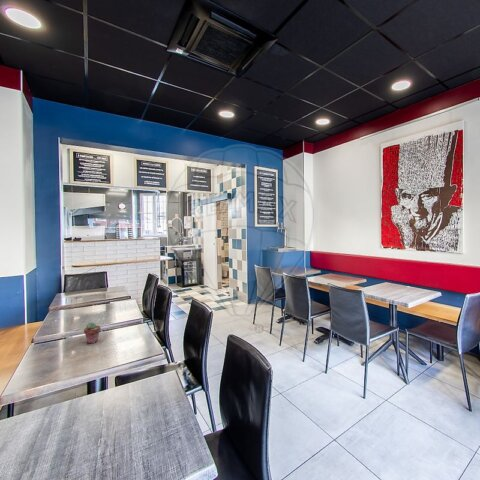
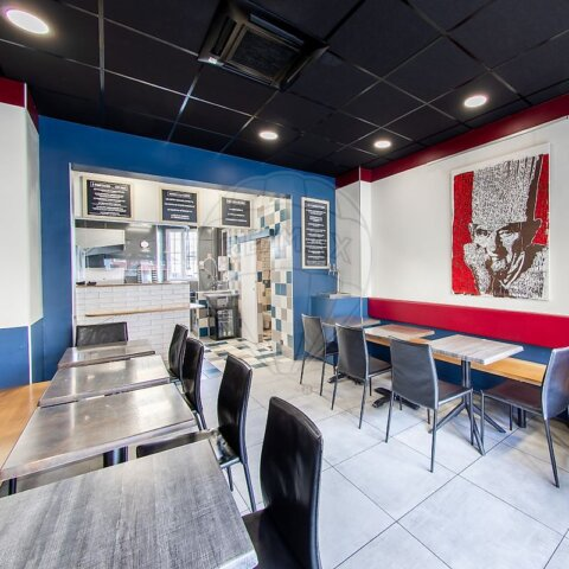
- potted succulent [83,321,102,344]
